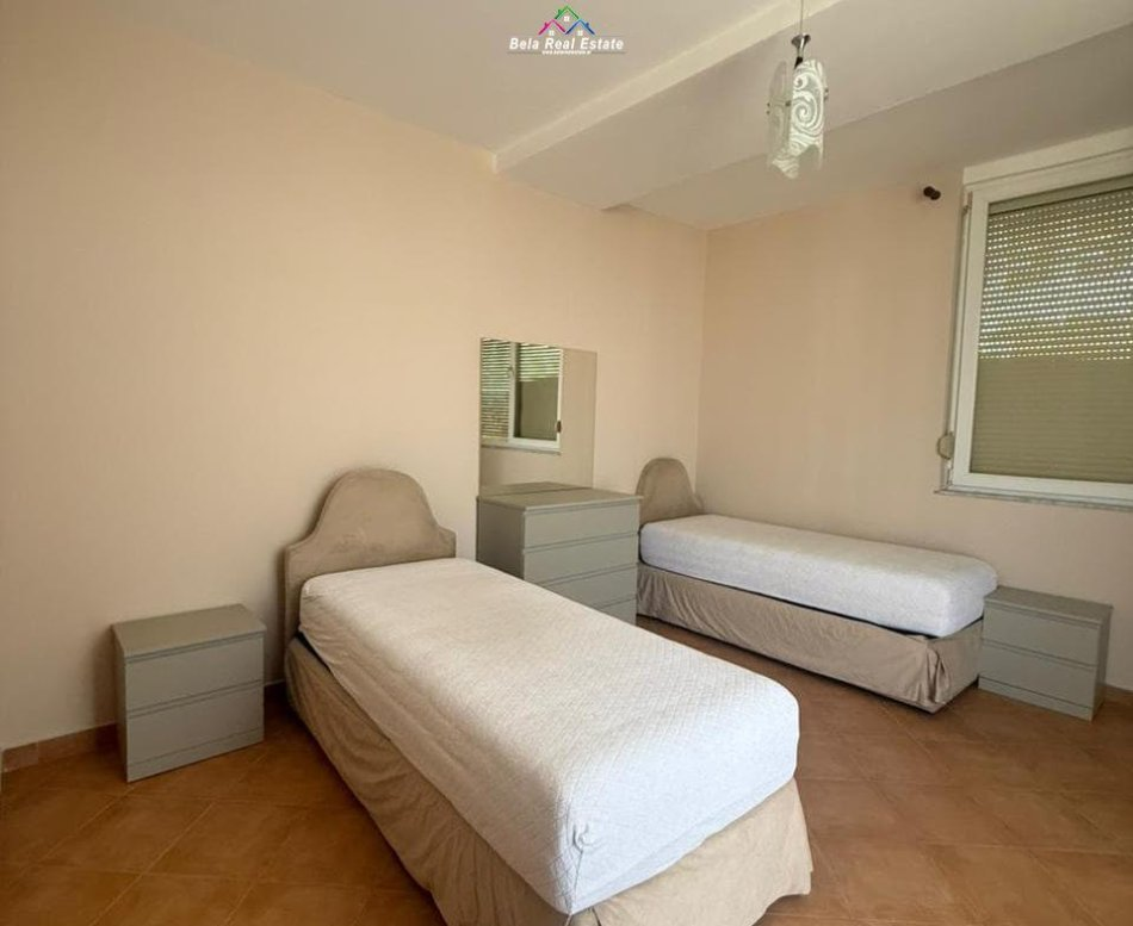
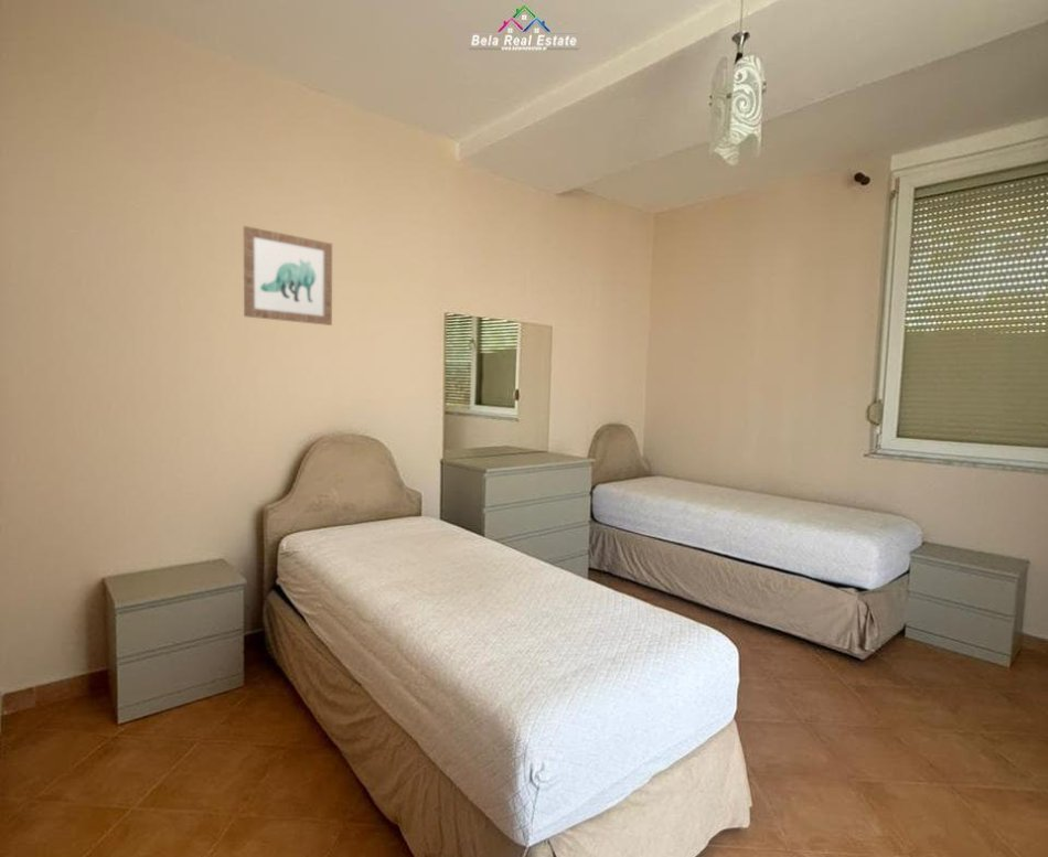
+ wall art [243,225,333,326]
